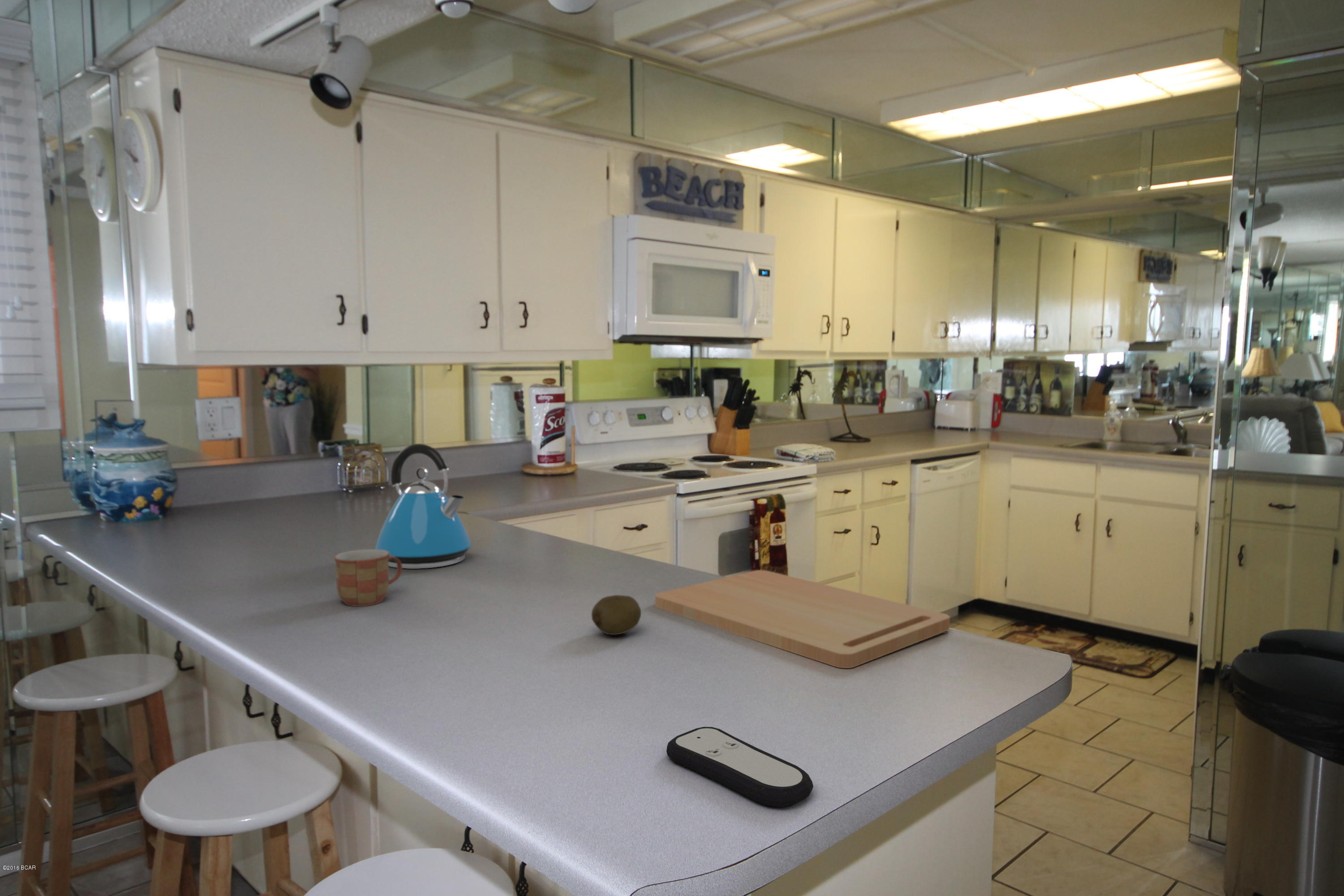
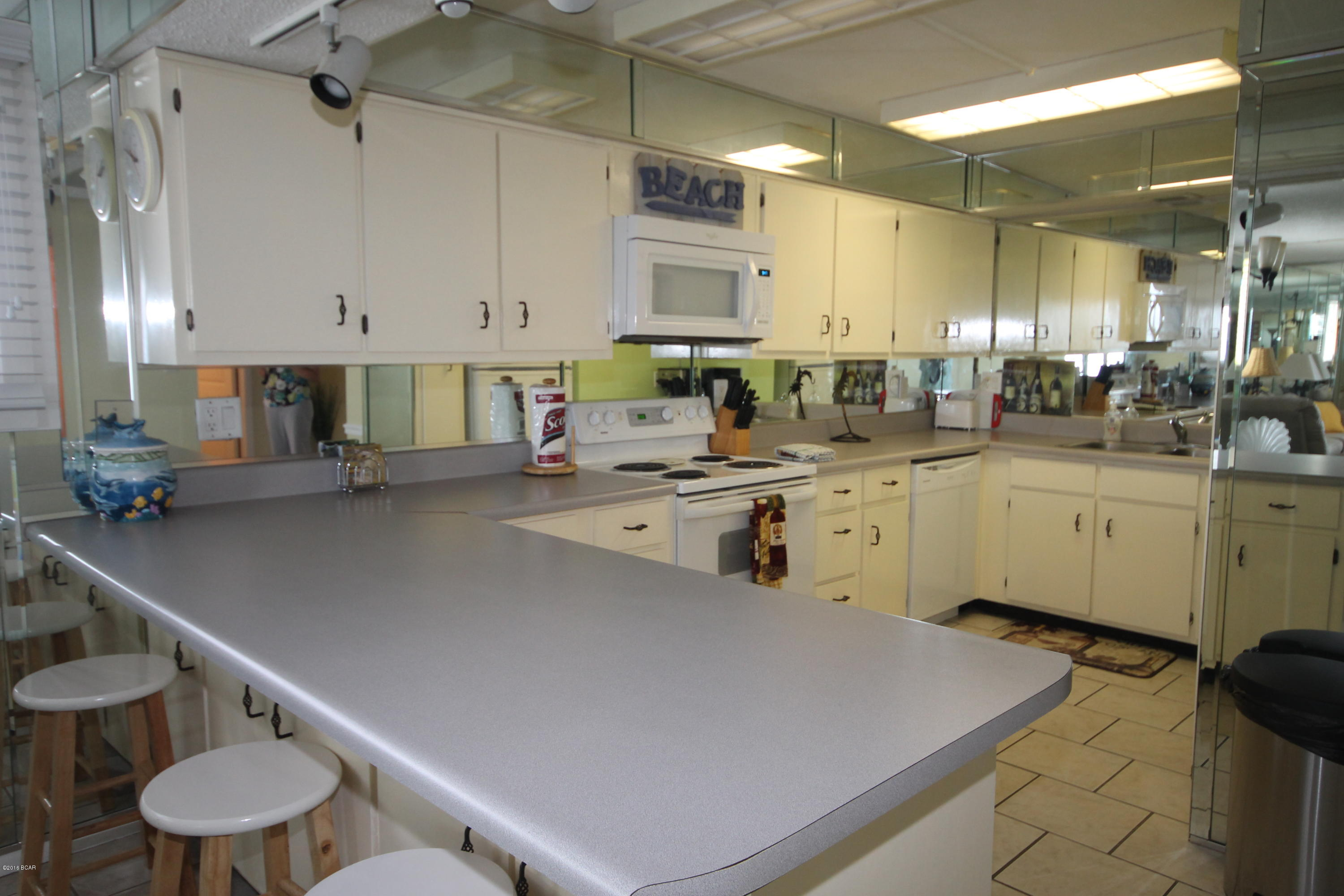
- kettle [375,443,472,569]
- mug [333,549,403,607]
- remote control [666,726,814,808]
- cutting board [655,569,951,669]
- fruit [591,594,642,635]
